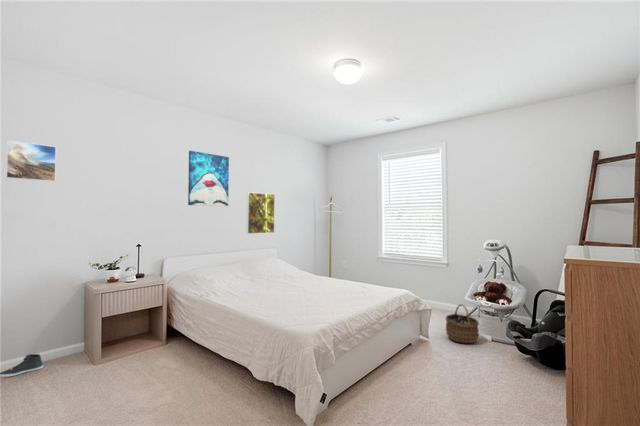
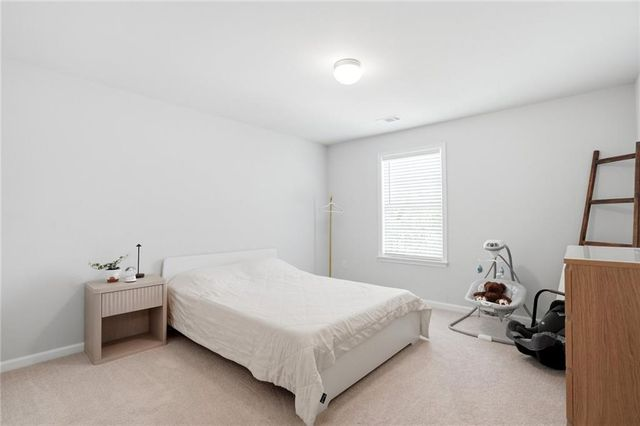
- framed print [5,139,57,182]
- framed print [245,191,276,235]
- sneaker [0,353,44,378]
- wicker basket [445,303,480,344]
- wall art [187,150,230,208]
